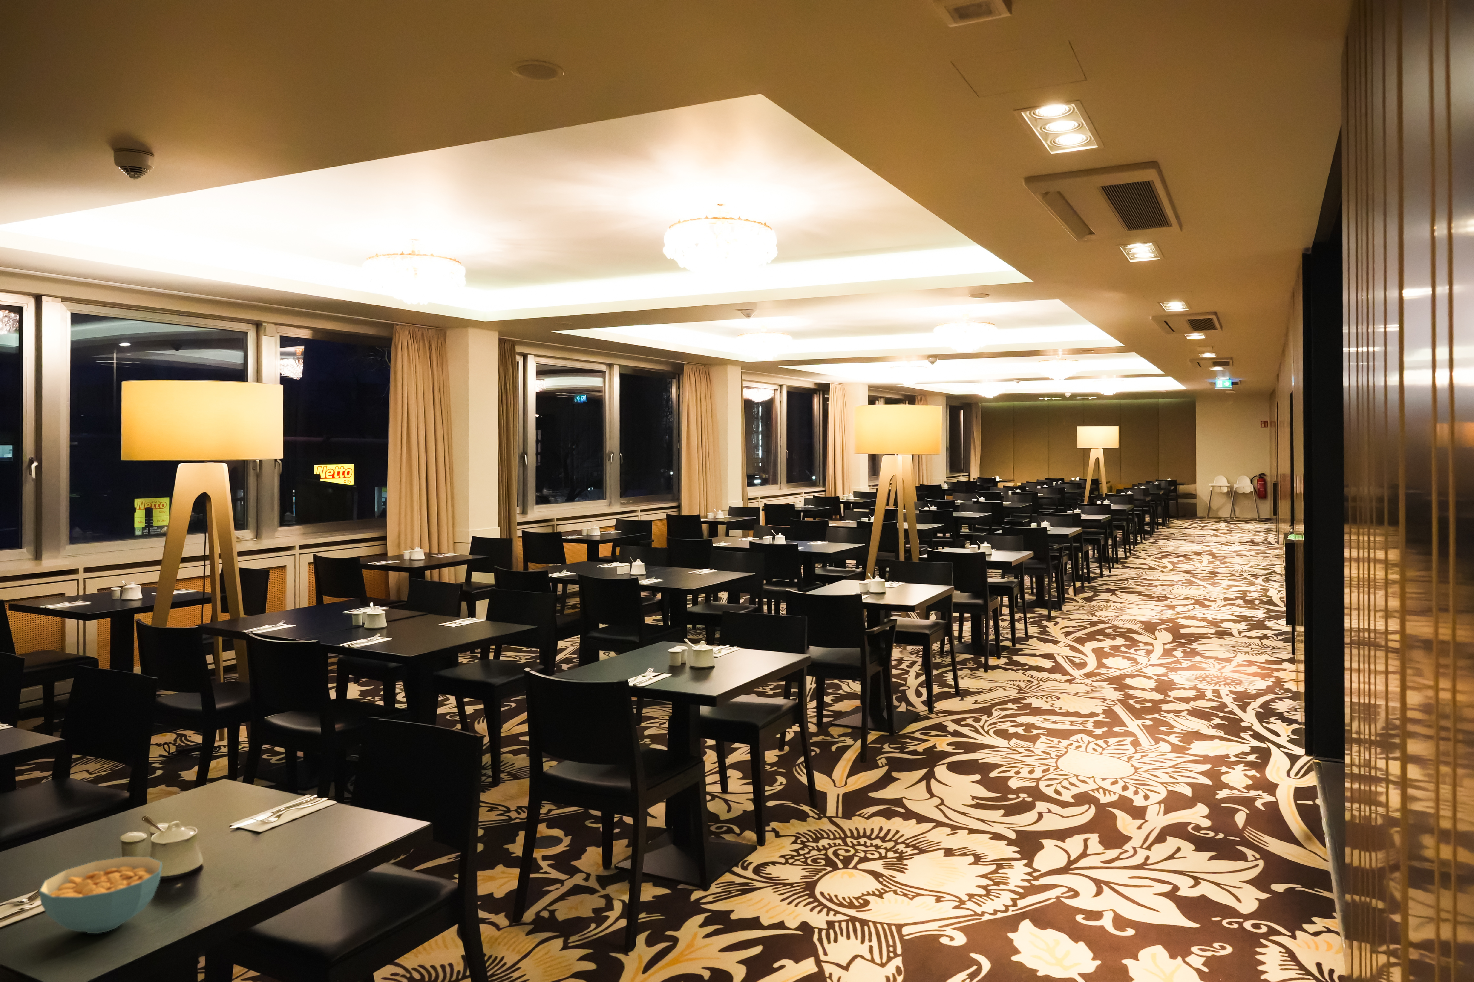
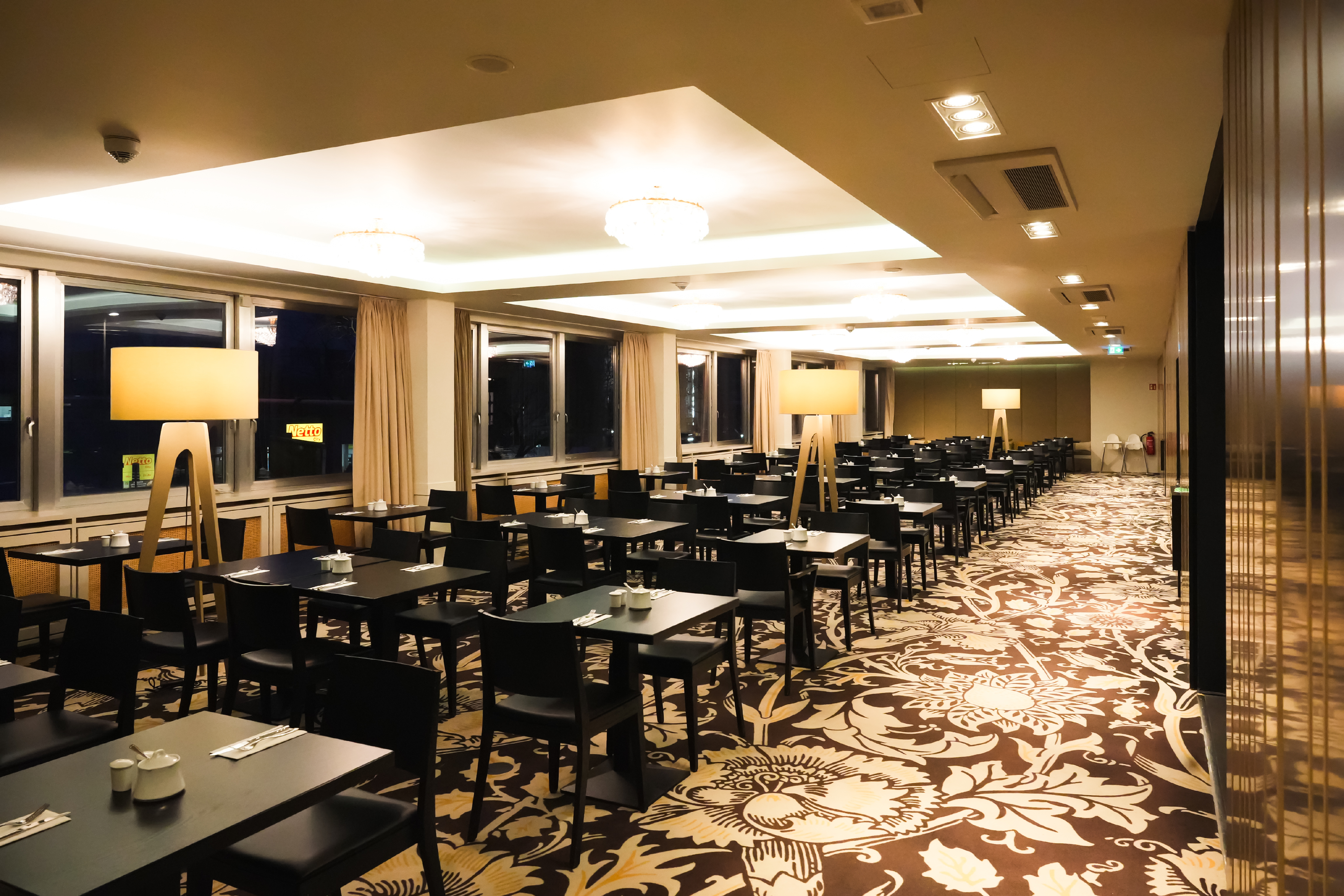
- cereal bowl [38,856,162,934]
